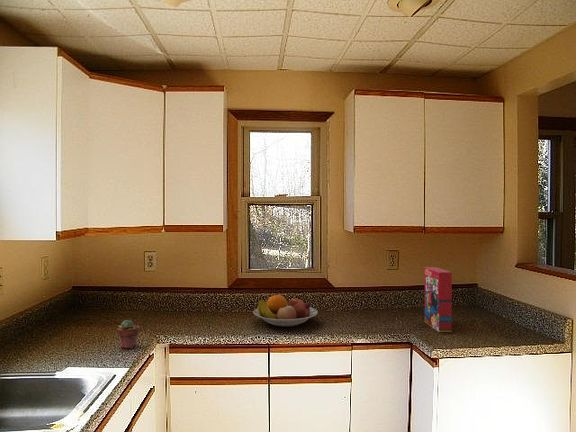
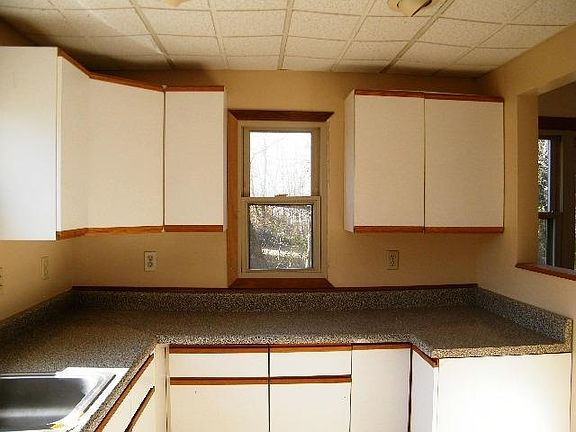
- fruit bowl [252,294,319,328]
- potted succulent [117,319,140,350]
- cereal box [424,266,453,333]
